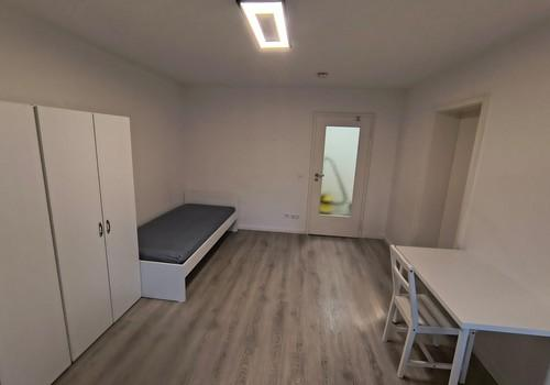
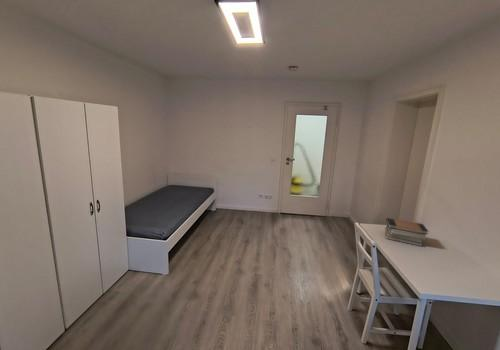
+ book stack [384,217,430,247]
